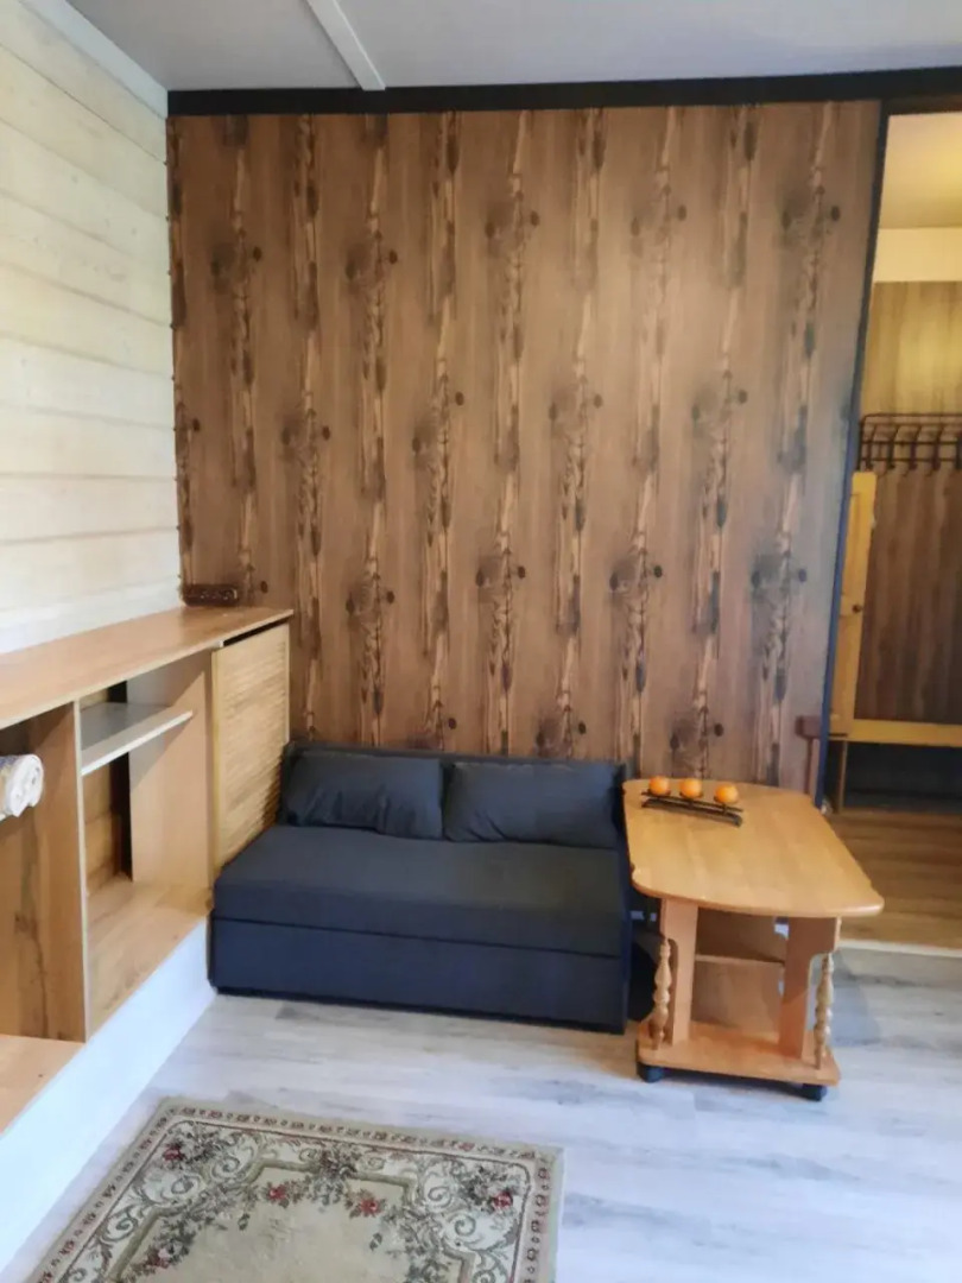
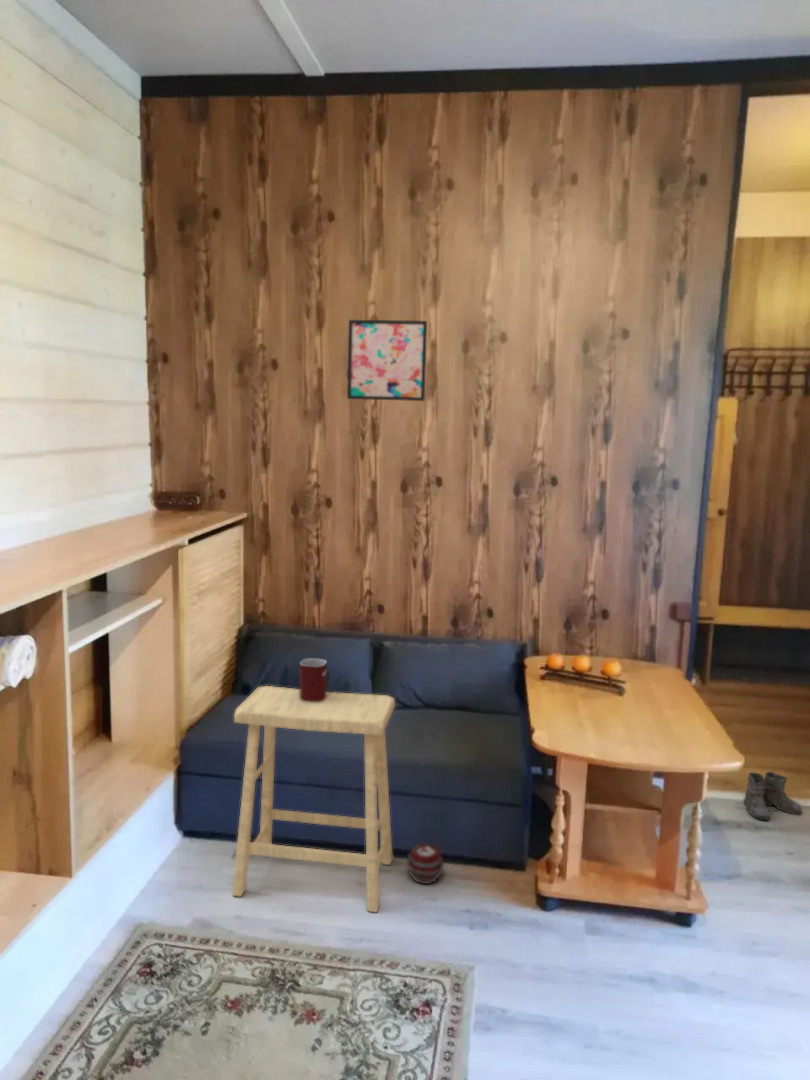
+ boots [735,771,803,821]
+ decorative ball [406,842,445,885]
+ stool [231,685,396,913]
+ wall art [346,319,428,402]
+ mug [299,657,328,702]
